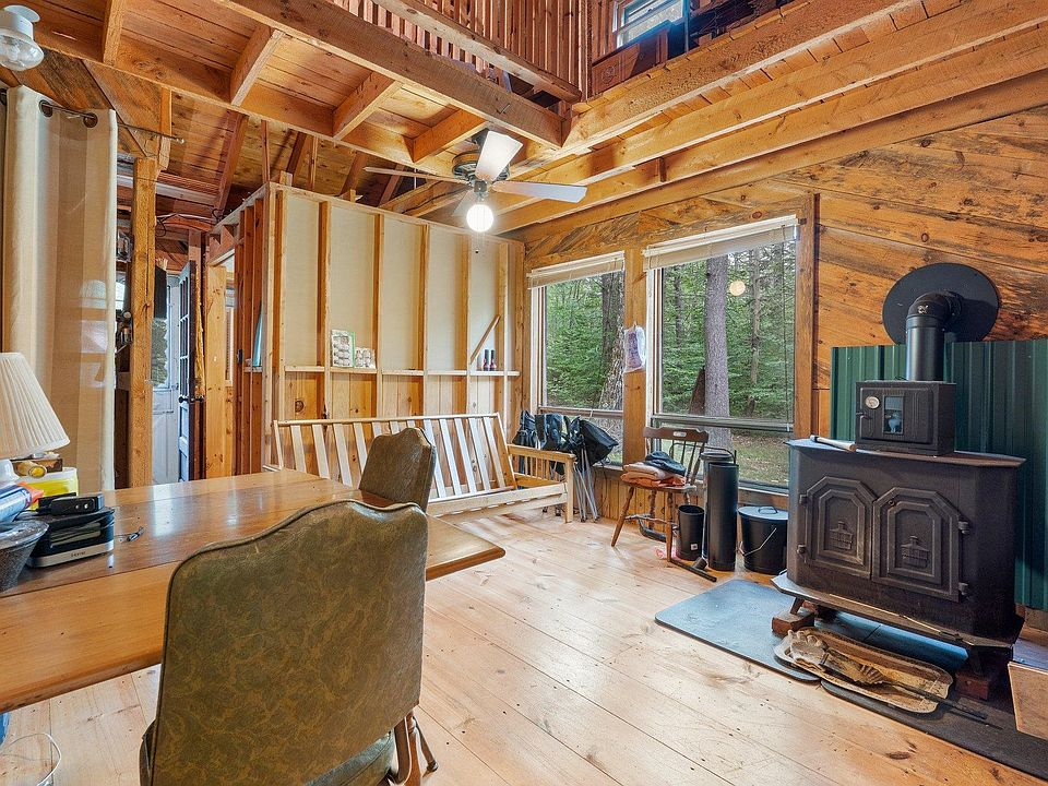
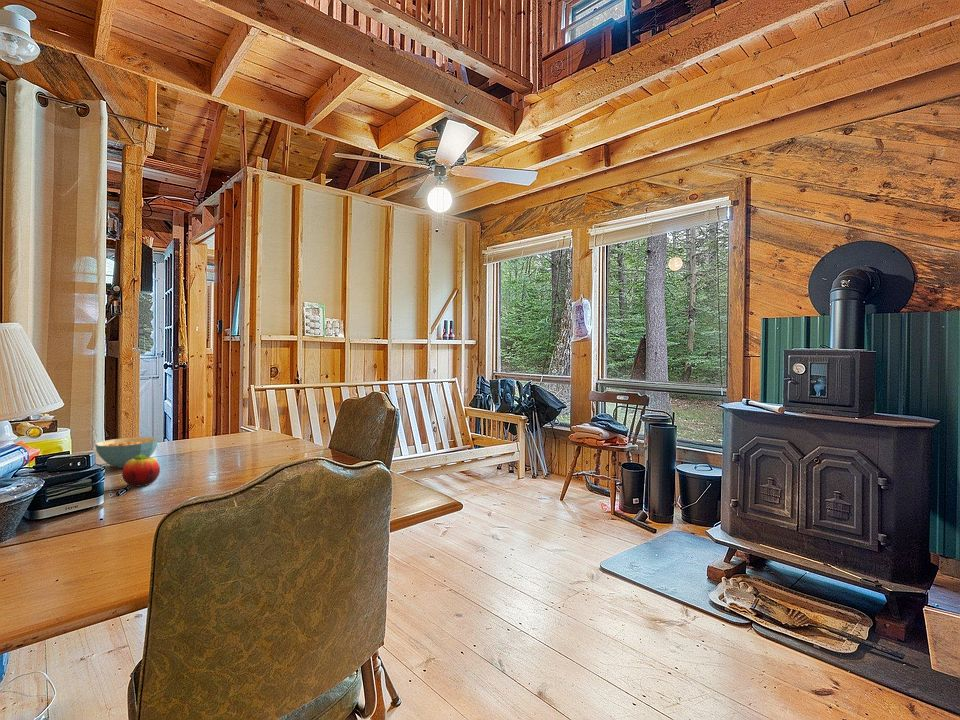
+ fruit [121,454,161,488]
+ cereal bowl [94,436,159,469]
